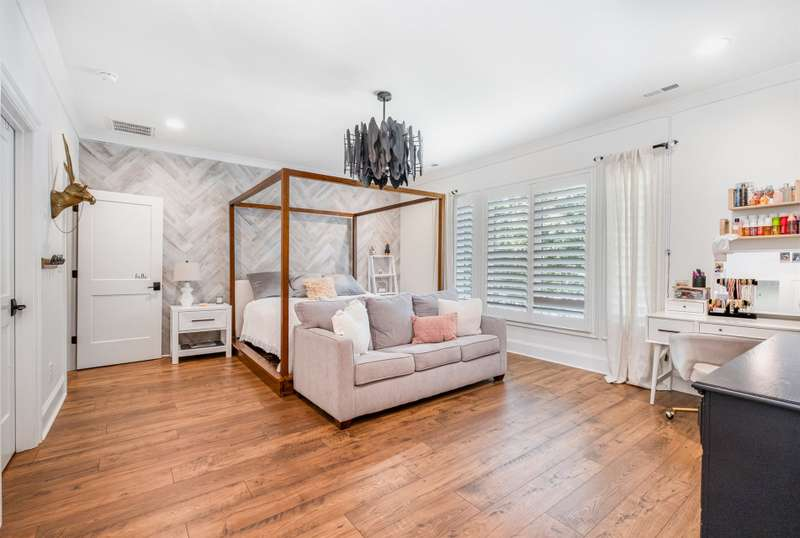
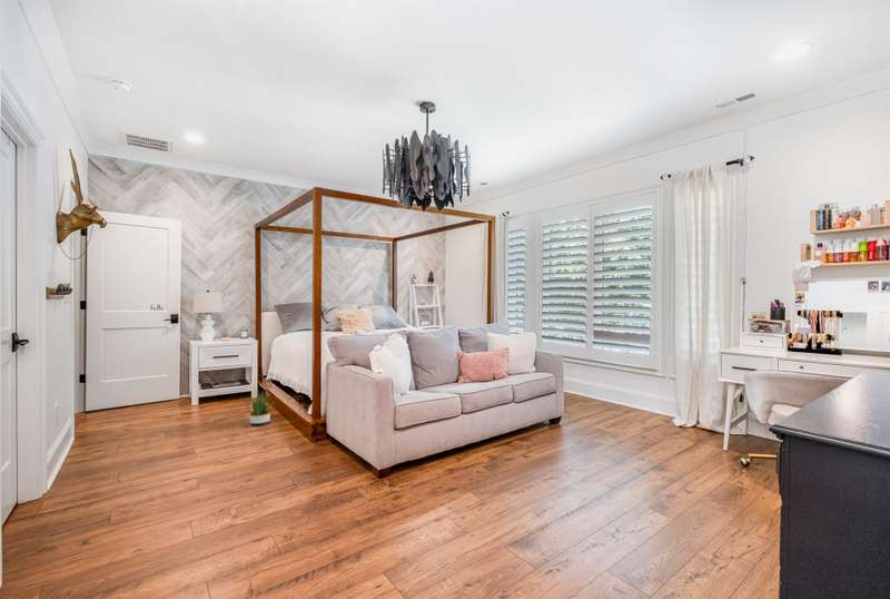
+ potted plant [243,391,279,425]
